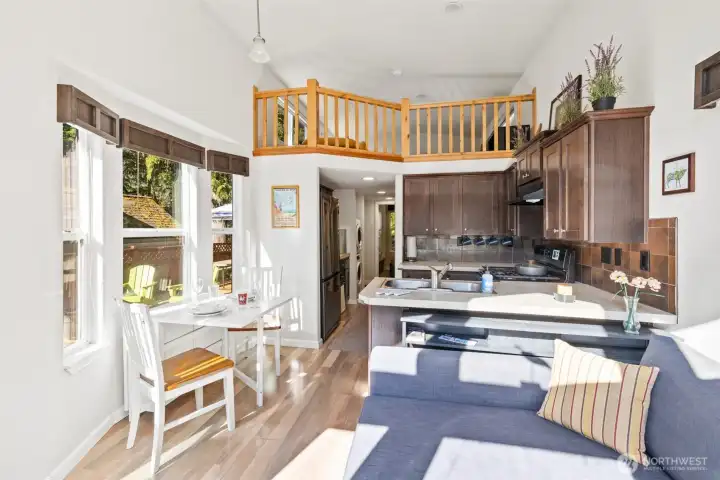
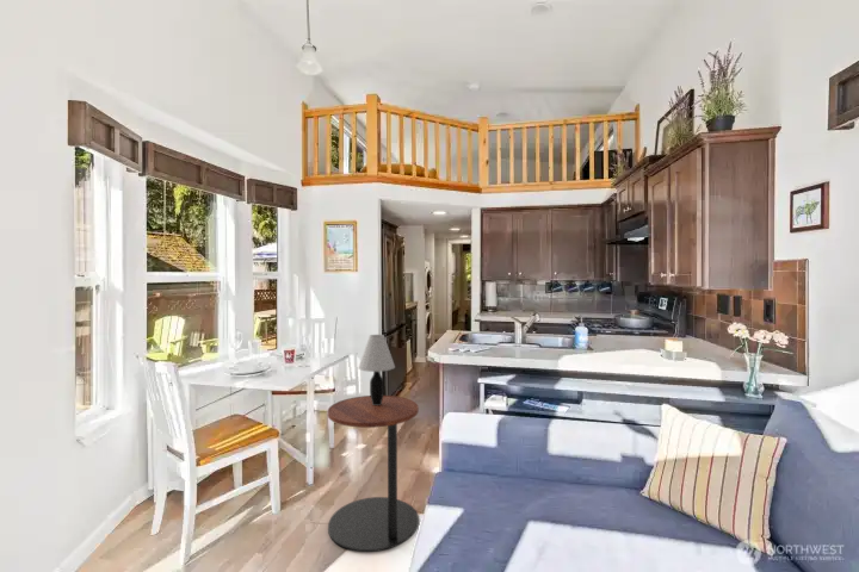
+ table lamp [357,334,396,405]
+ side table [327,394,420,553]
